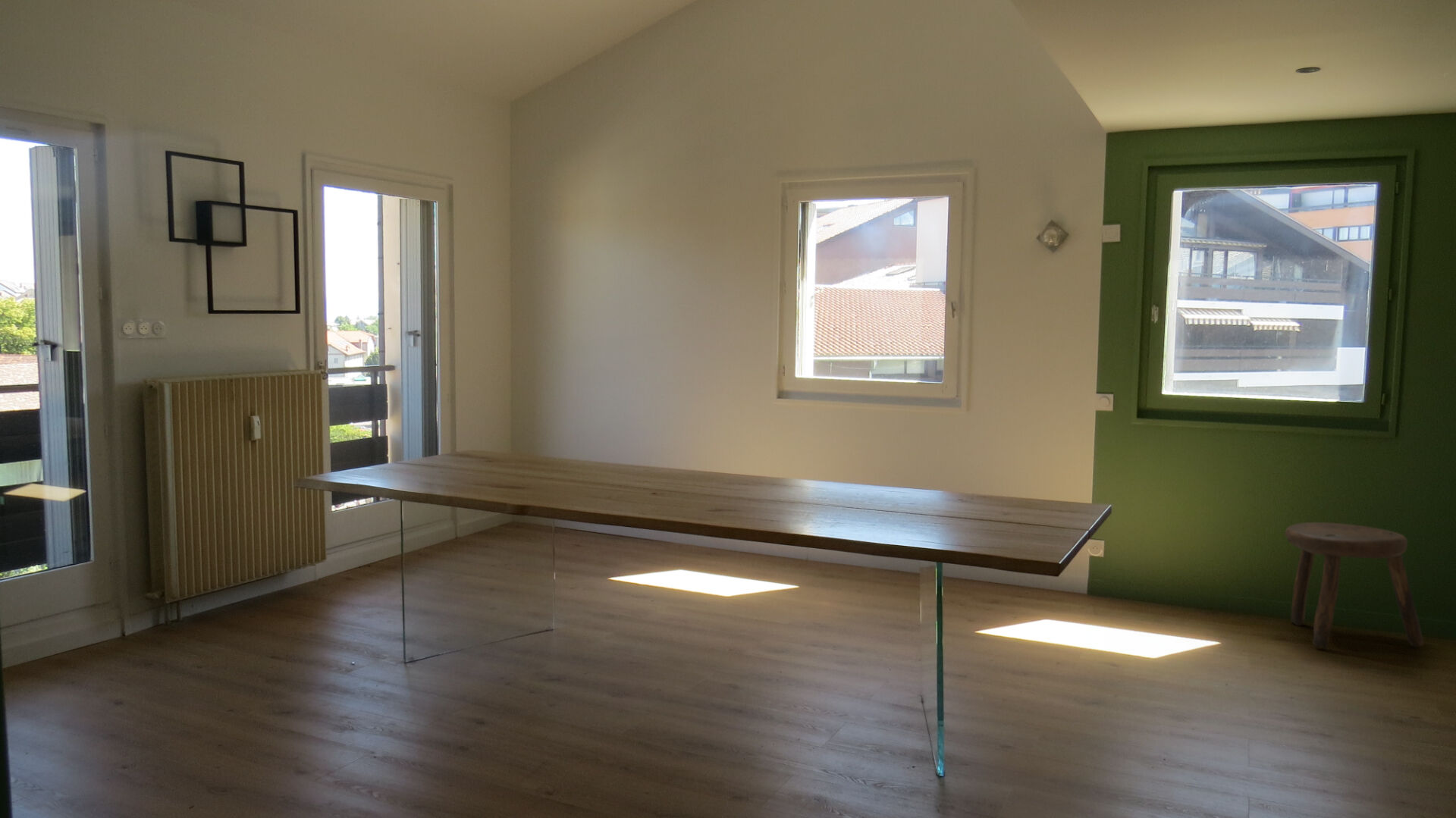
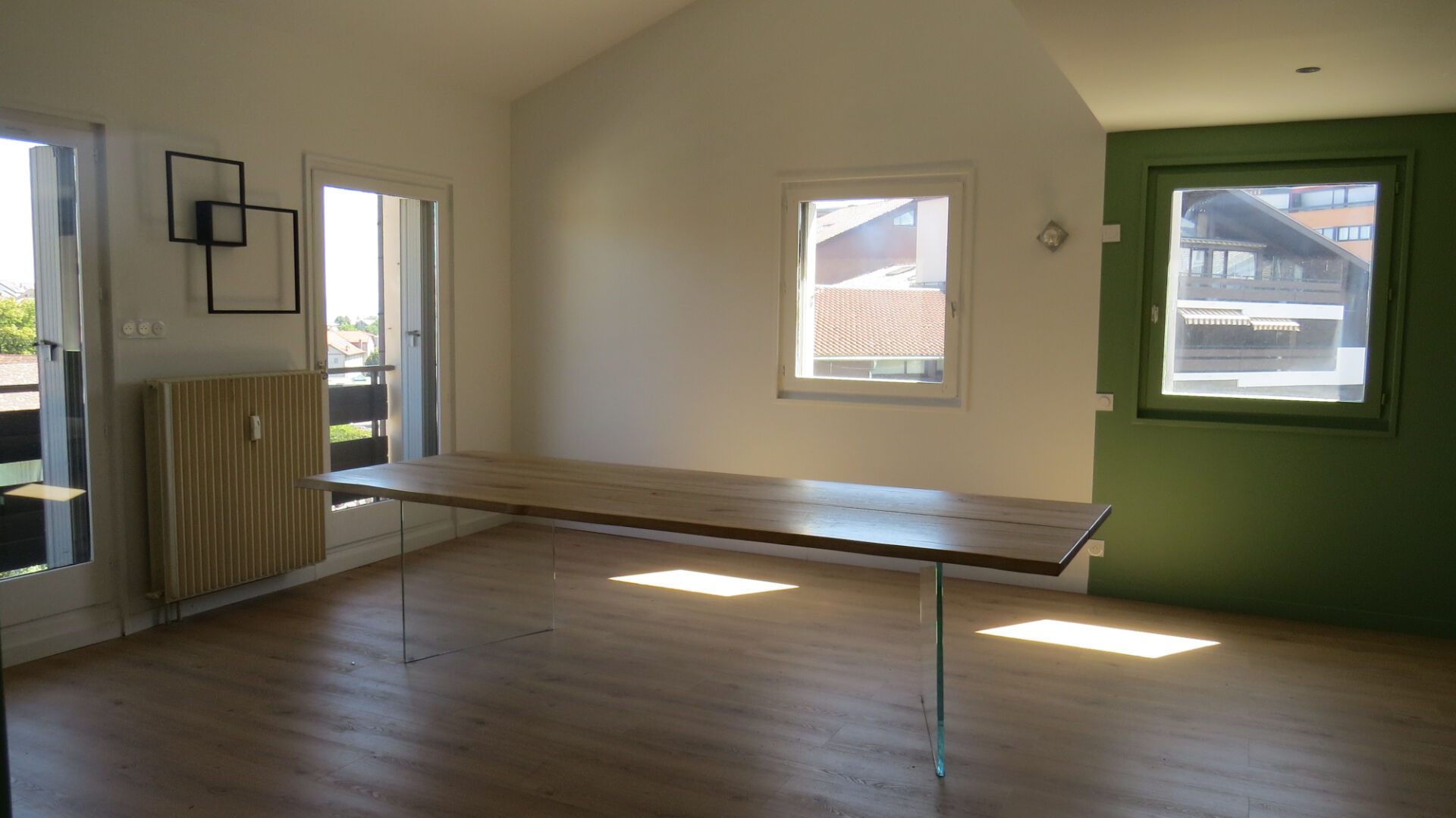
- stool [1285,522,1424,650]
